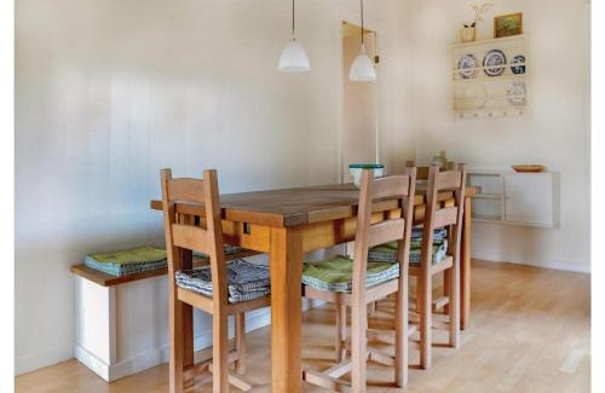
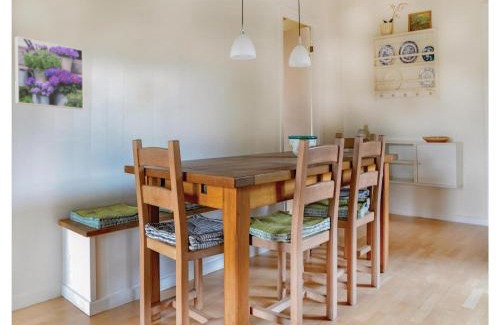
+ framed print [14,35,84,110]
